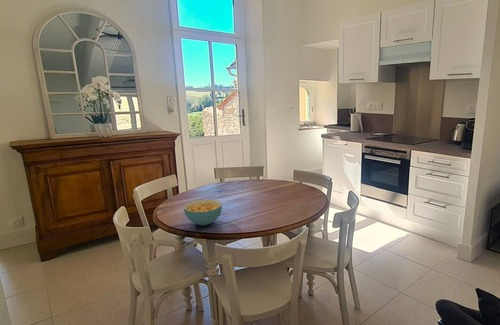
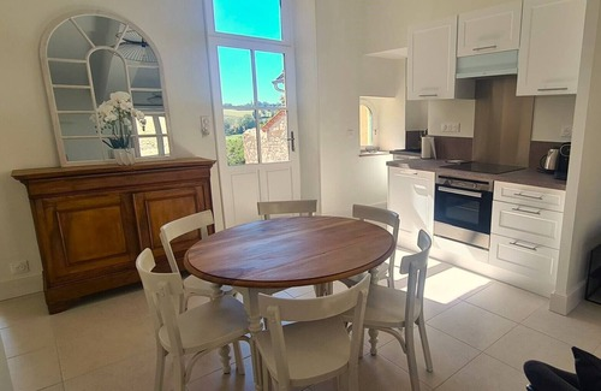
- cereal bowl [183,199,223,227]
